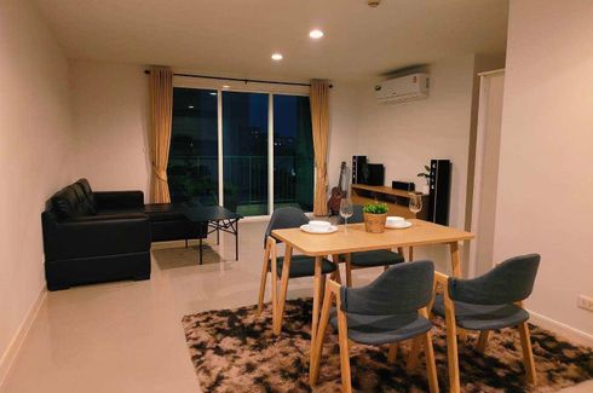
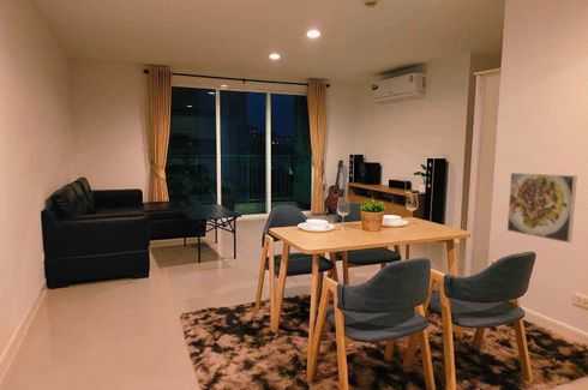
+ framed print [506,172,578,244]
